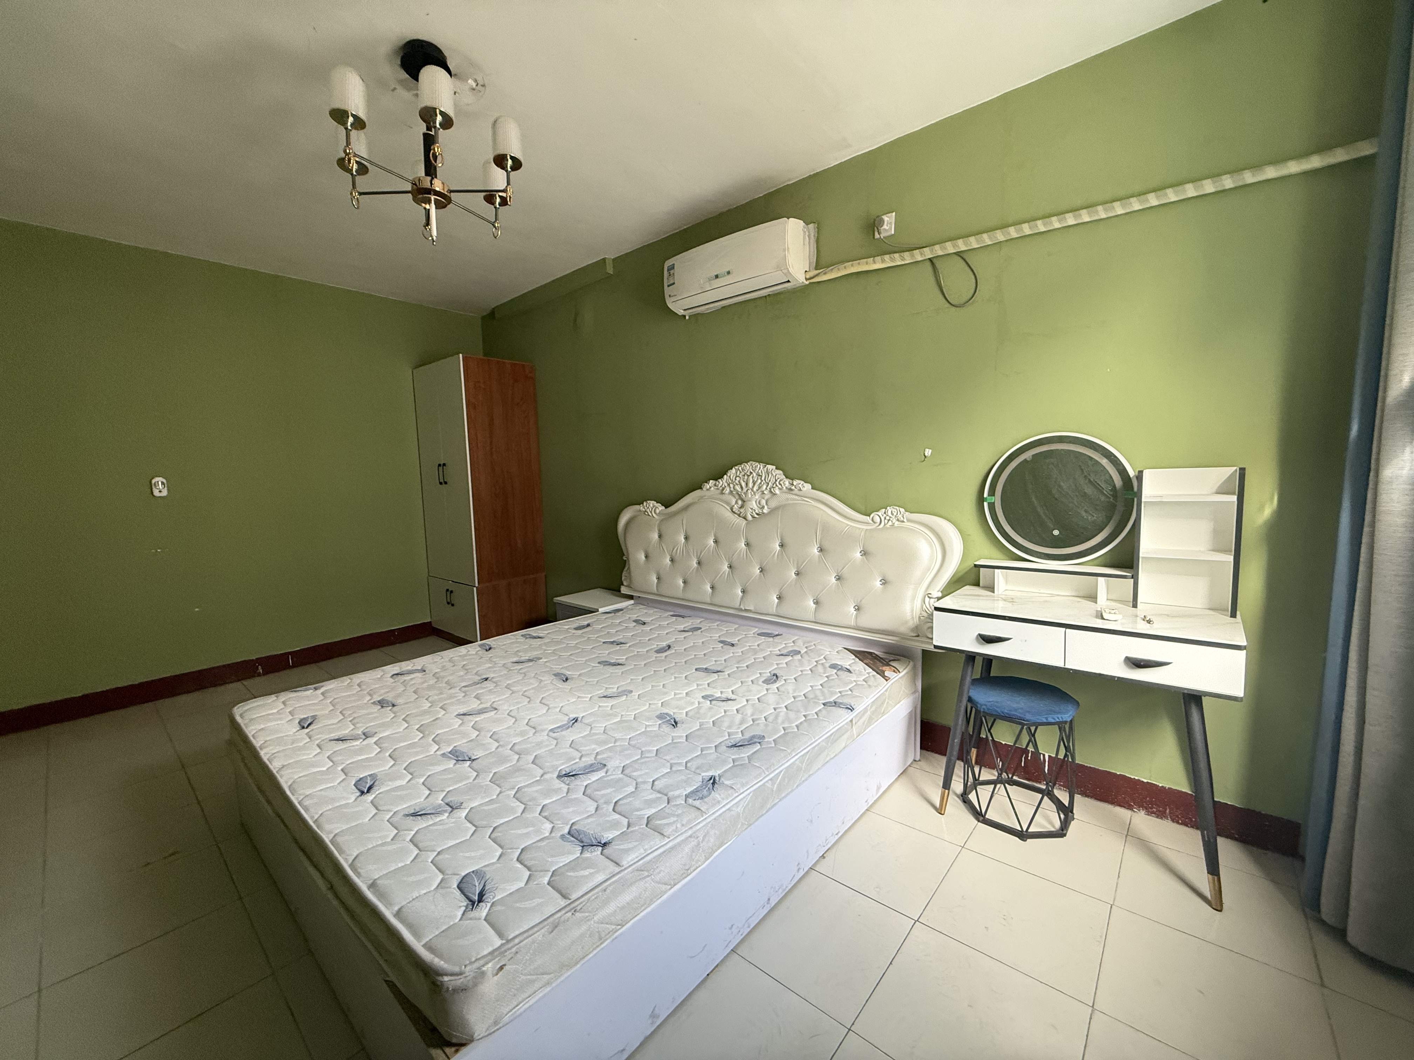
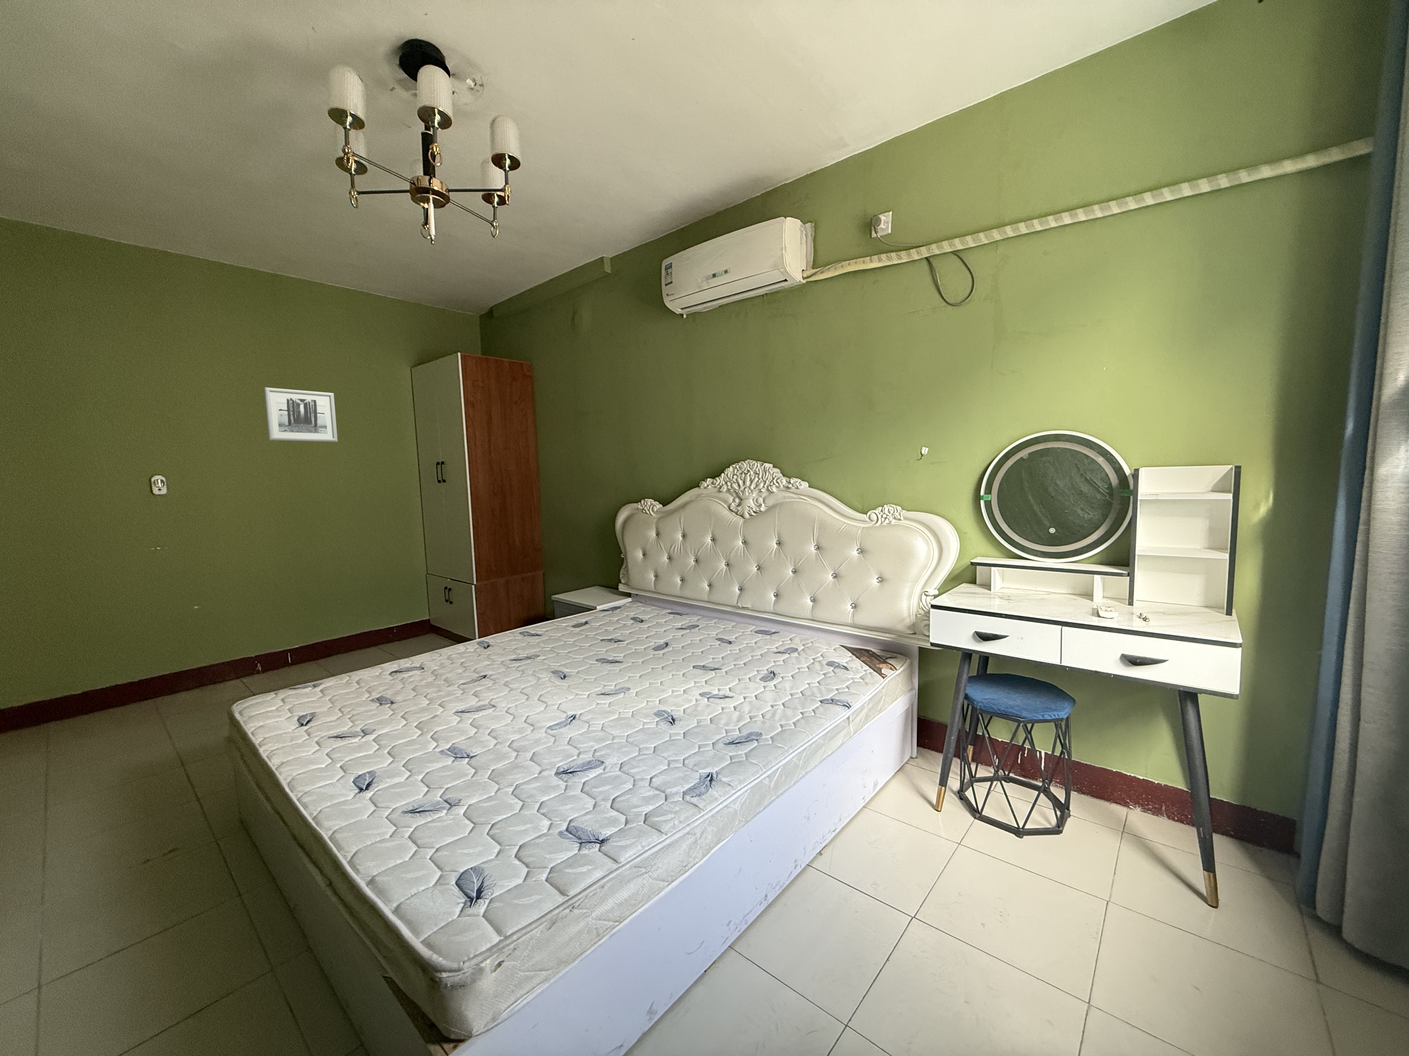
+ wall art [263,387,338,443]
